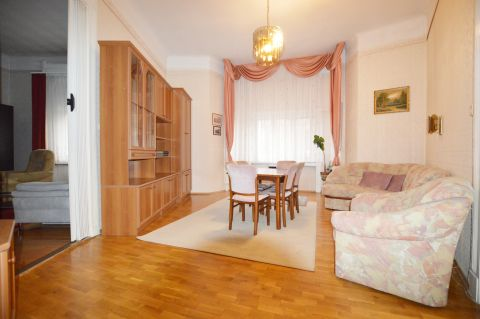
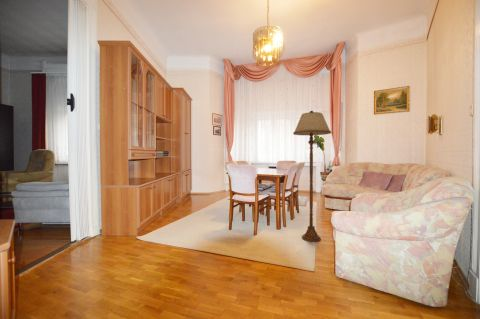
+ floor lamp [292,110,332,242]
